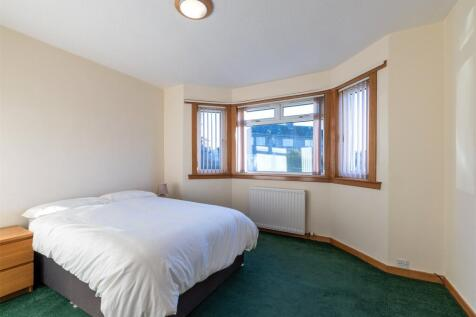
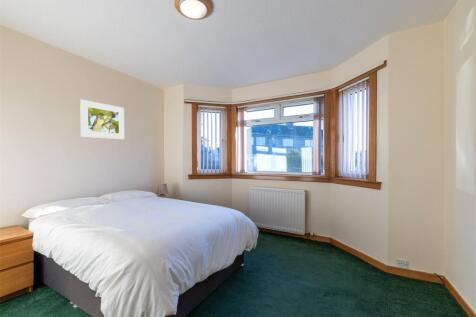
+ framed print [79,99,125,140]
